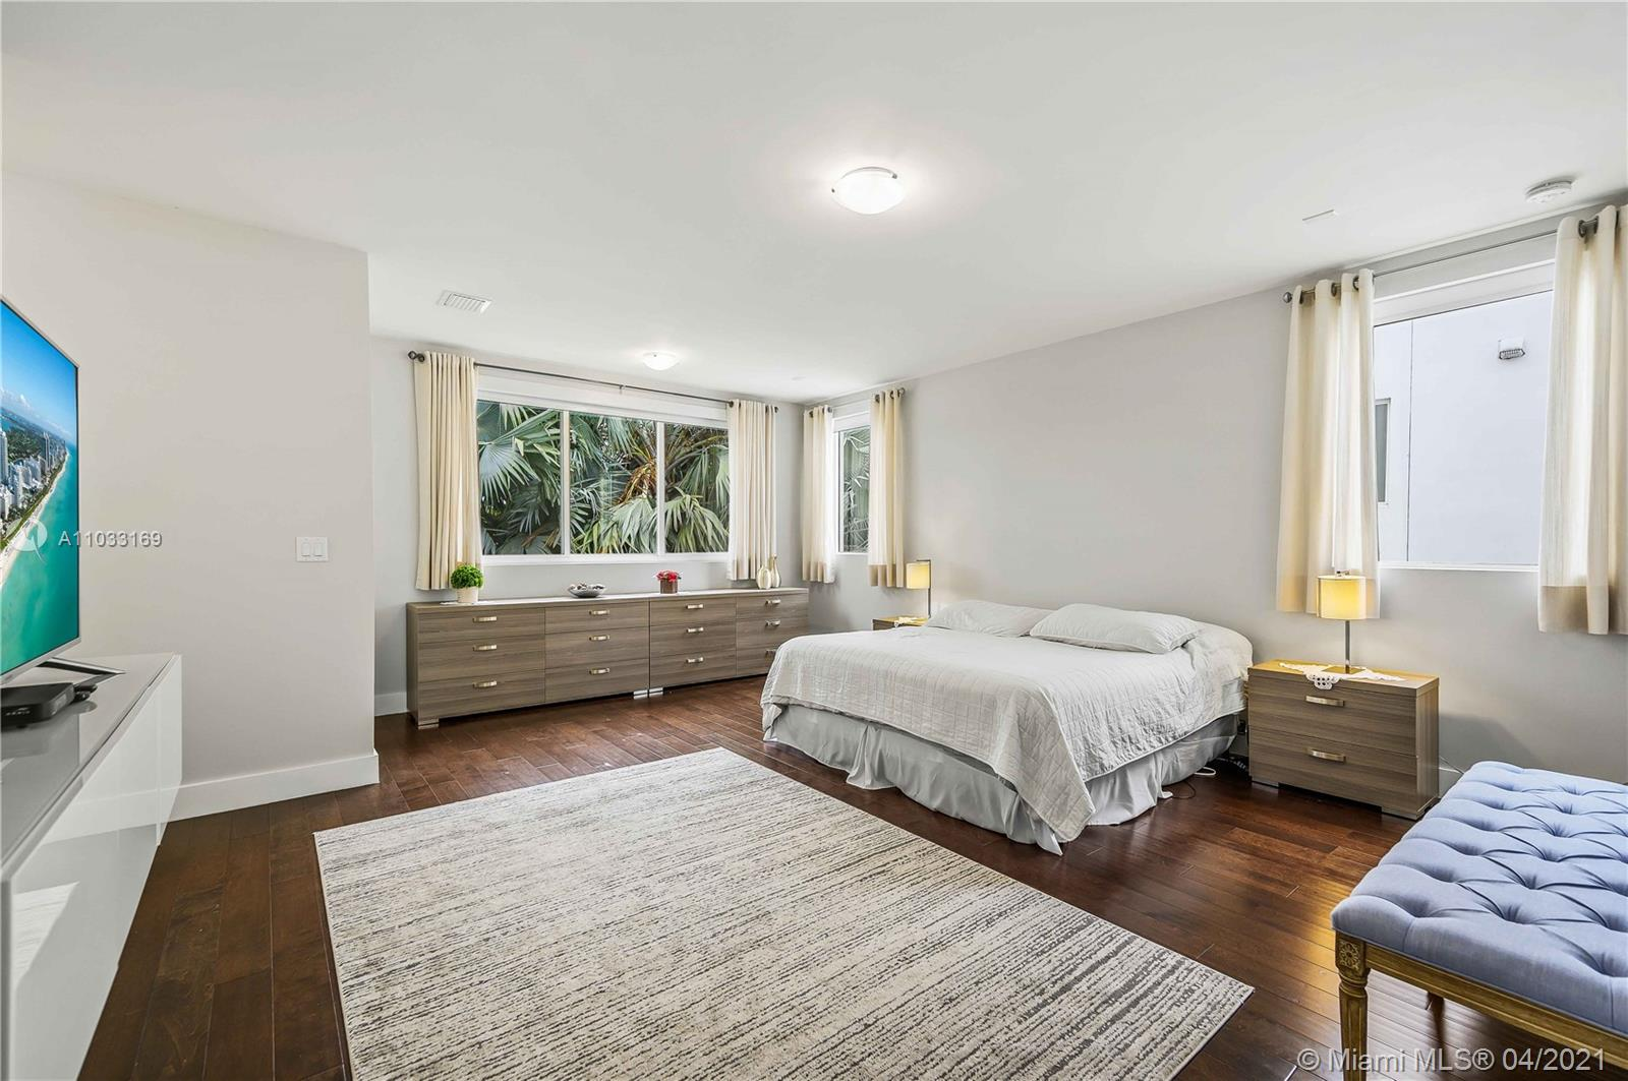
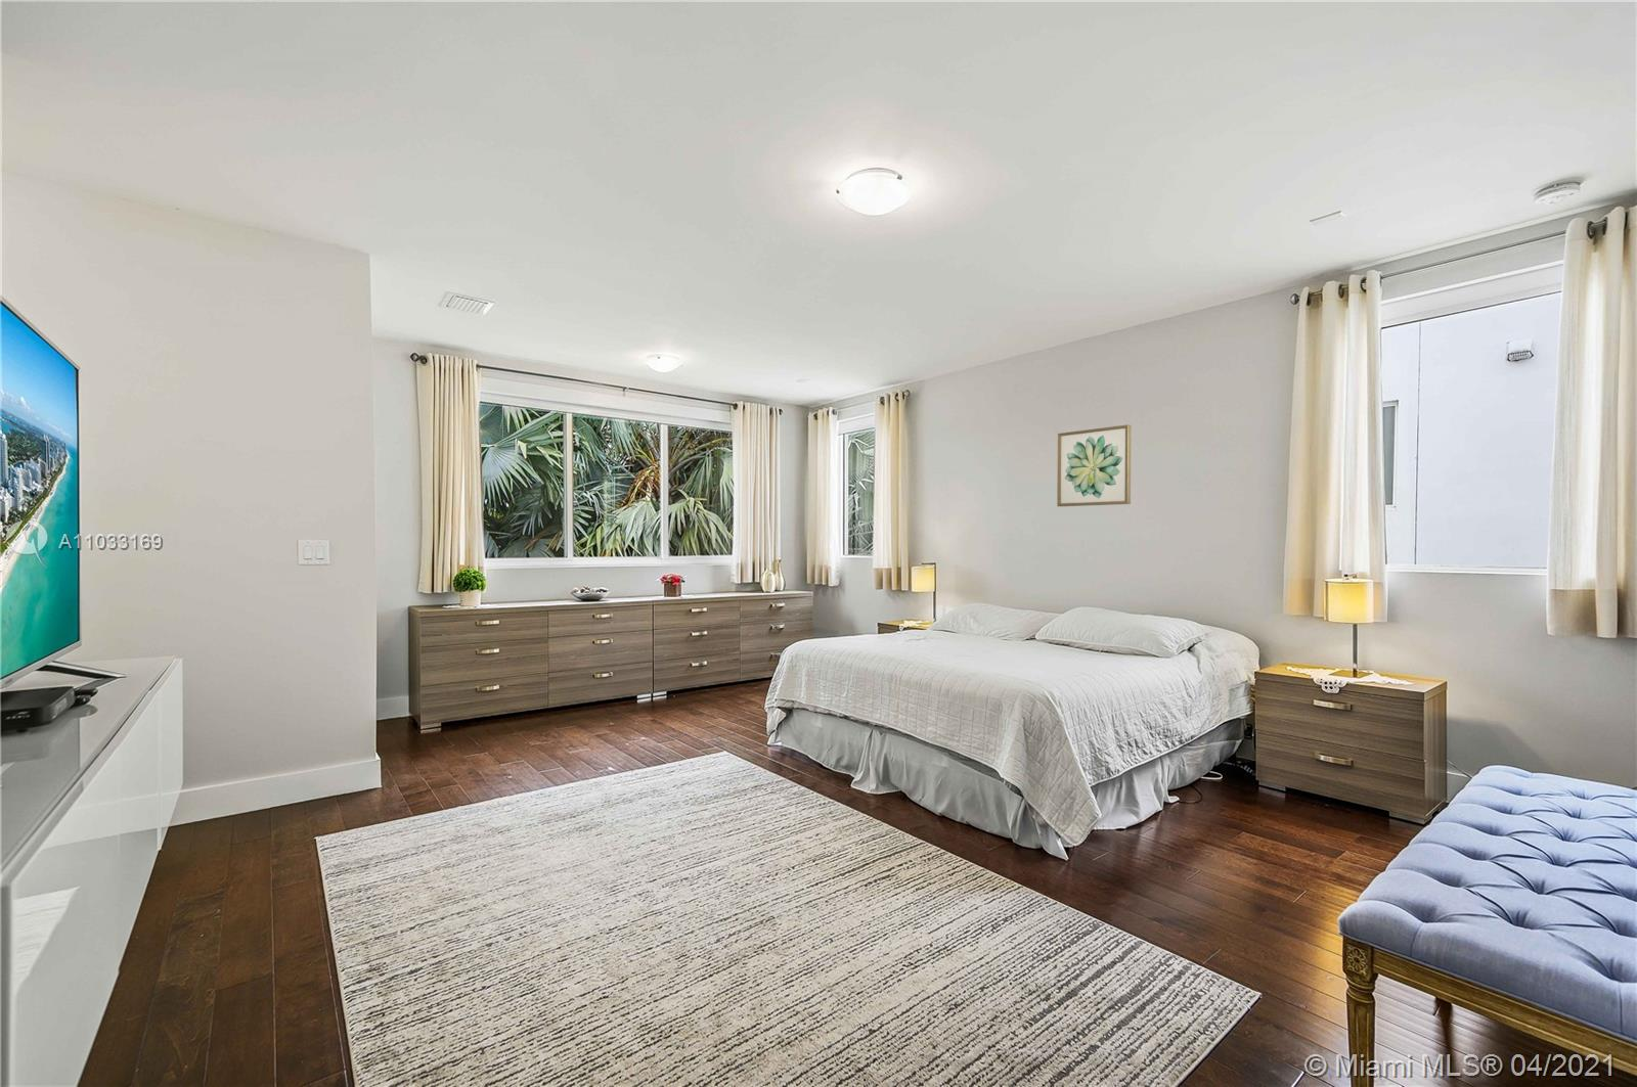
+ wall art [1056,425,1131,507]
